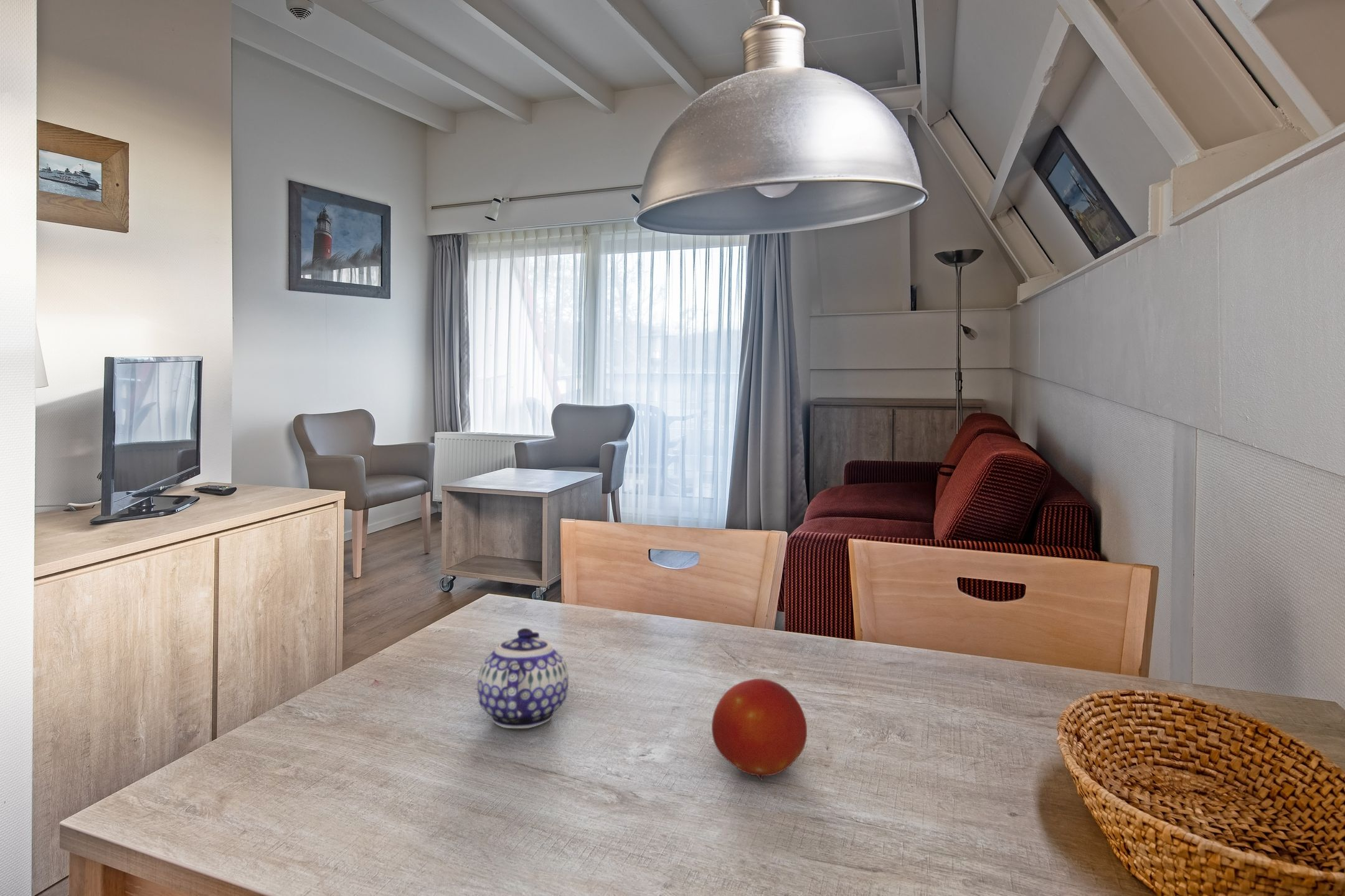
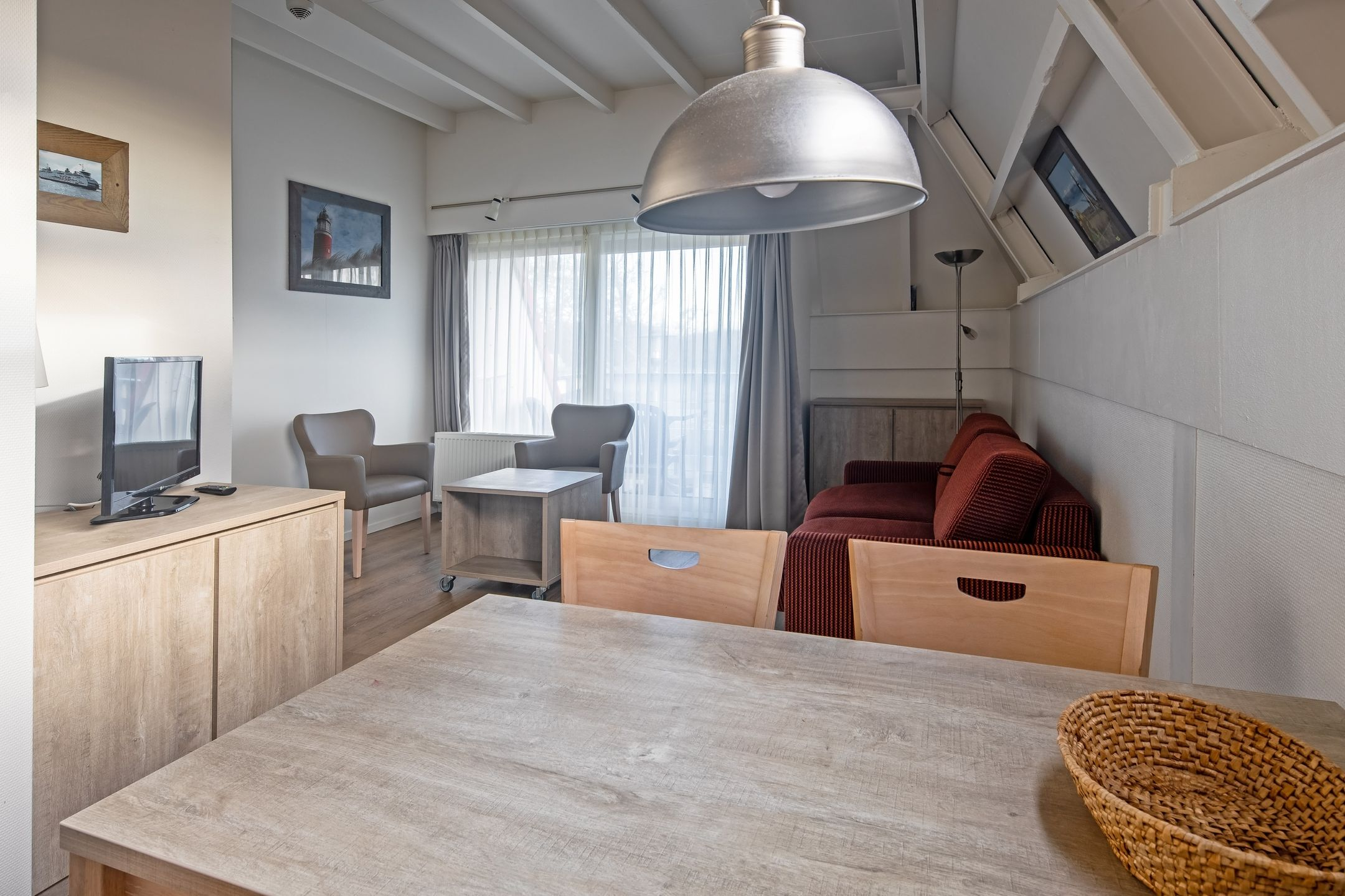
- teapot [477,628,569,729]
- fruit [711,678,808,781]
